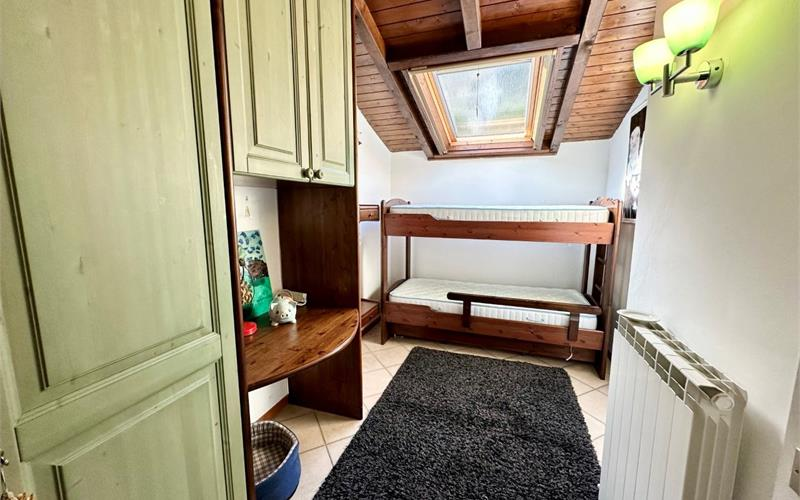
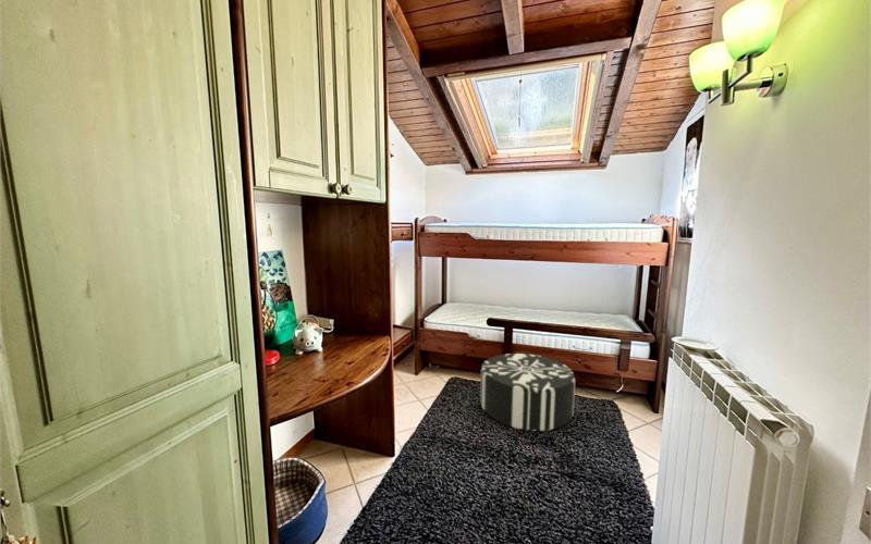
+ pouf [479,353,576,432]
